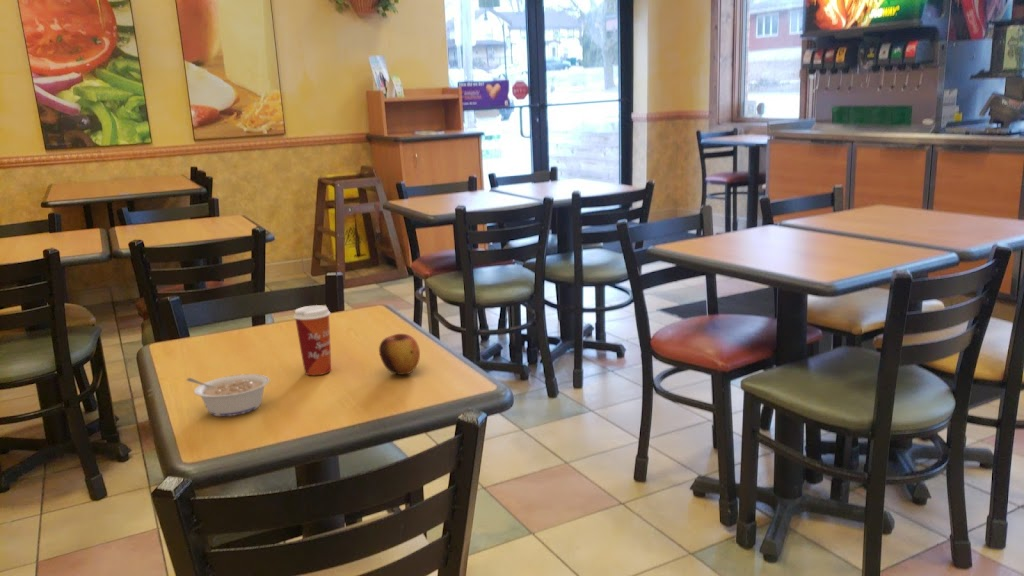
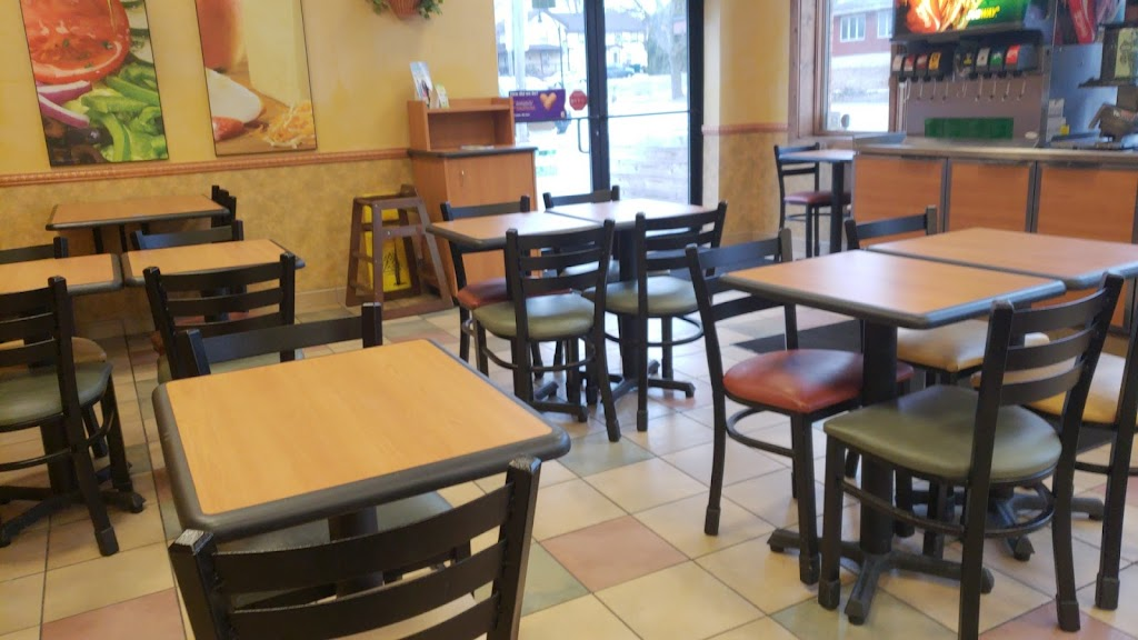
- apple [378,333,421,376]
- legume [186,373,271,417]
- paper cup [293,304,332,376]
